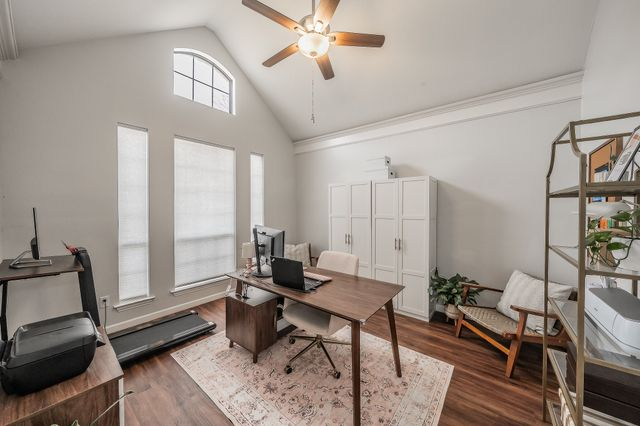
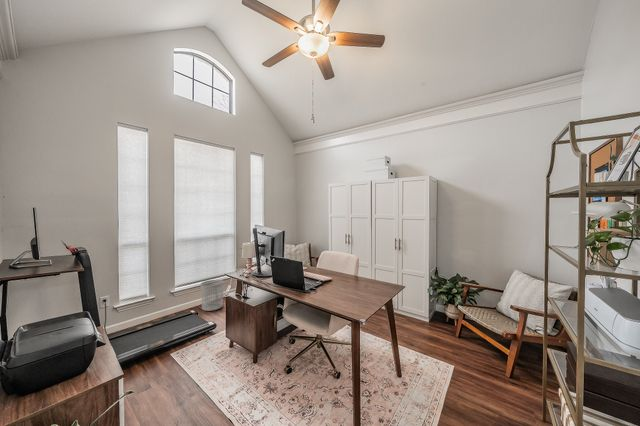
+ waste bin [200,279,225,312]
